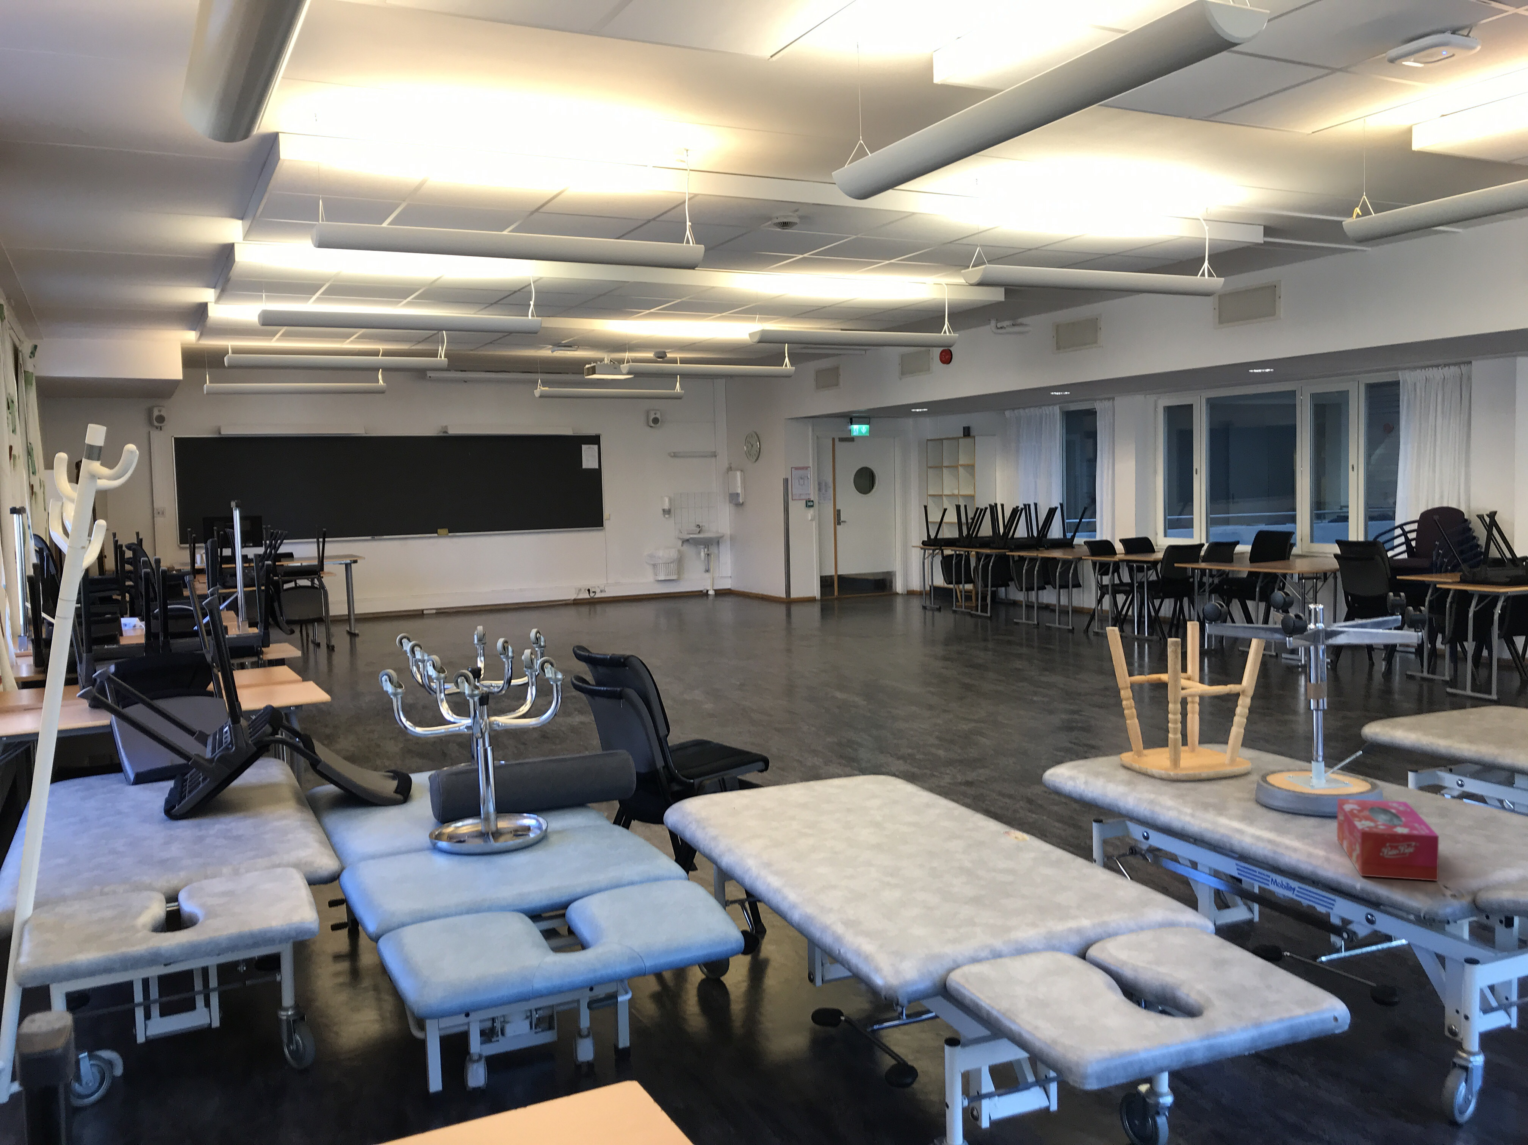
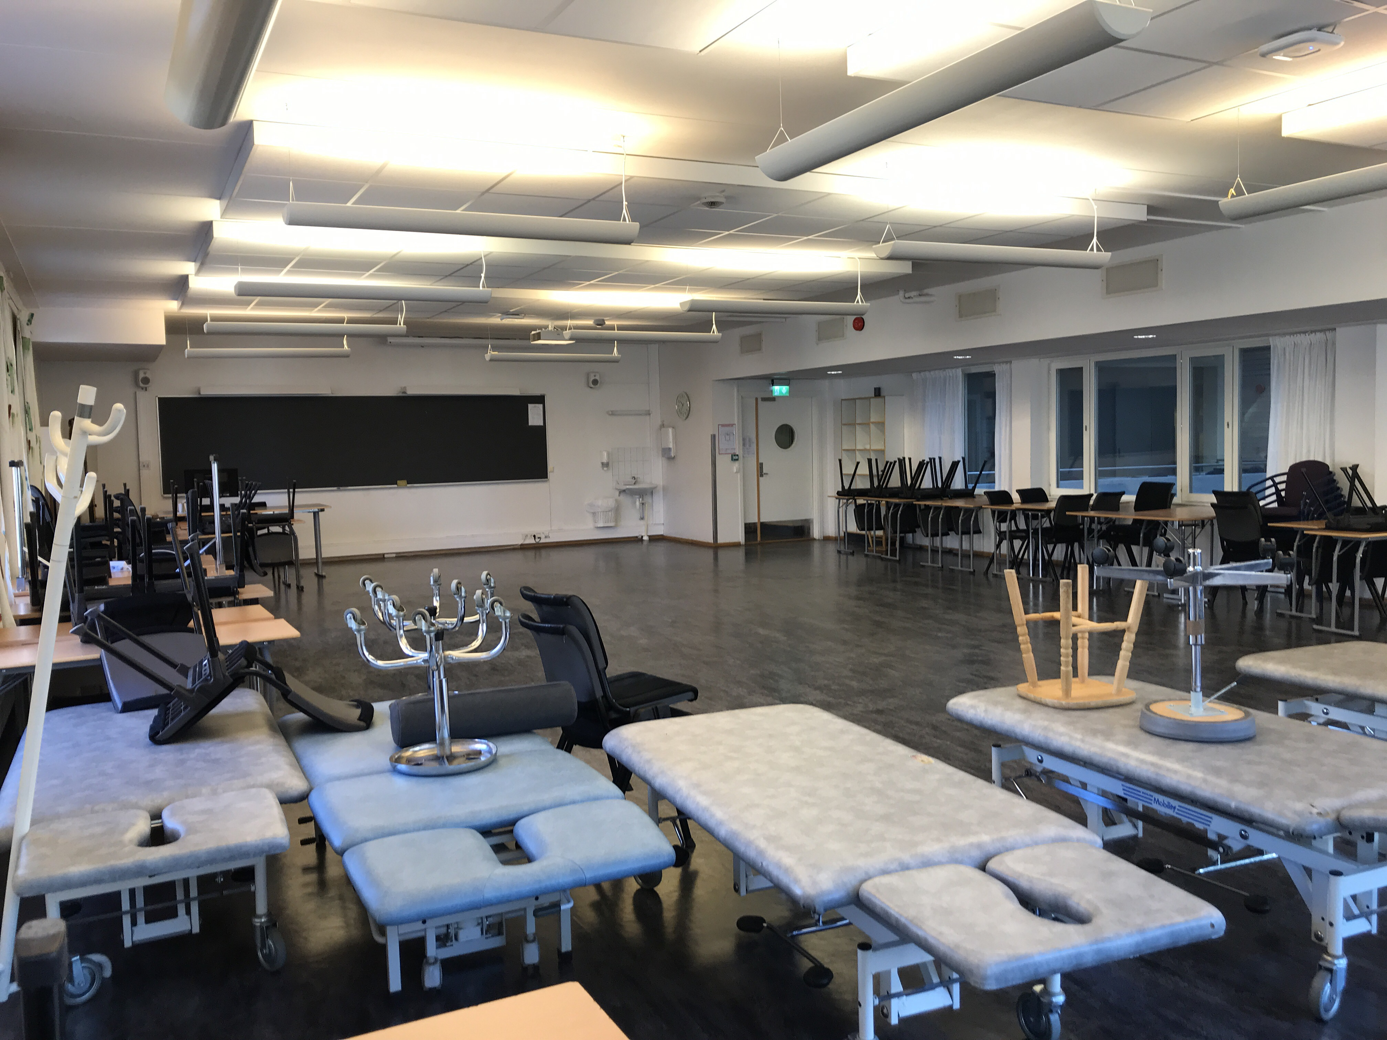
- tissue box [1337,799,1439,882]
